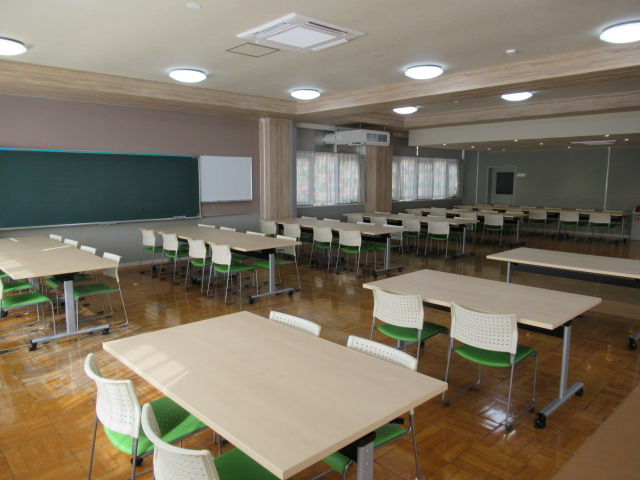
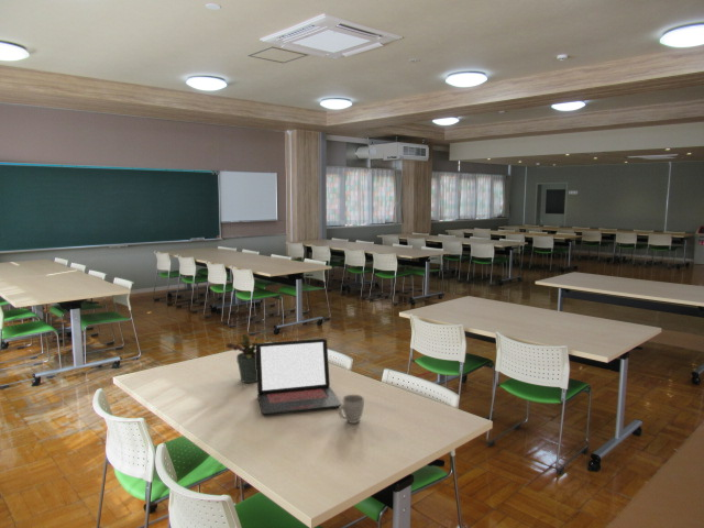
+ mug [338,394,365,425]
+ potted plant [226,333,258,384]
+ laptop [255,338,343,417]
